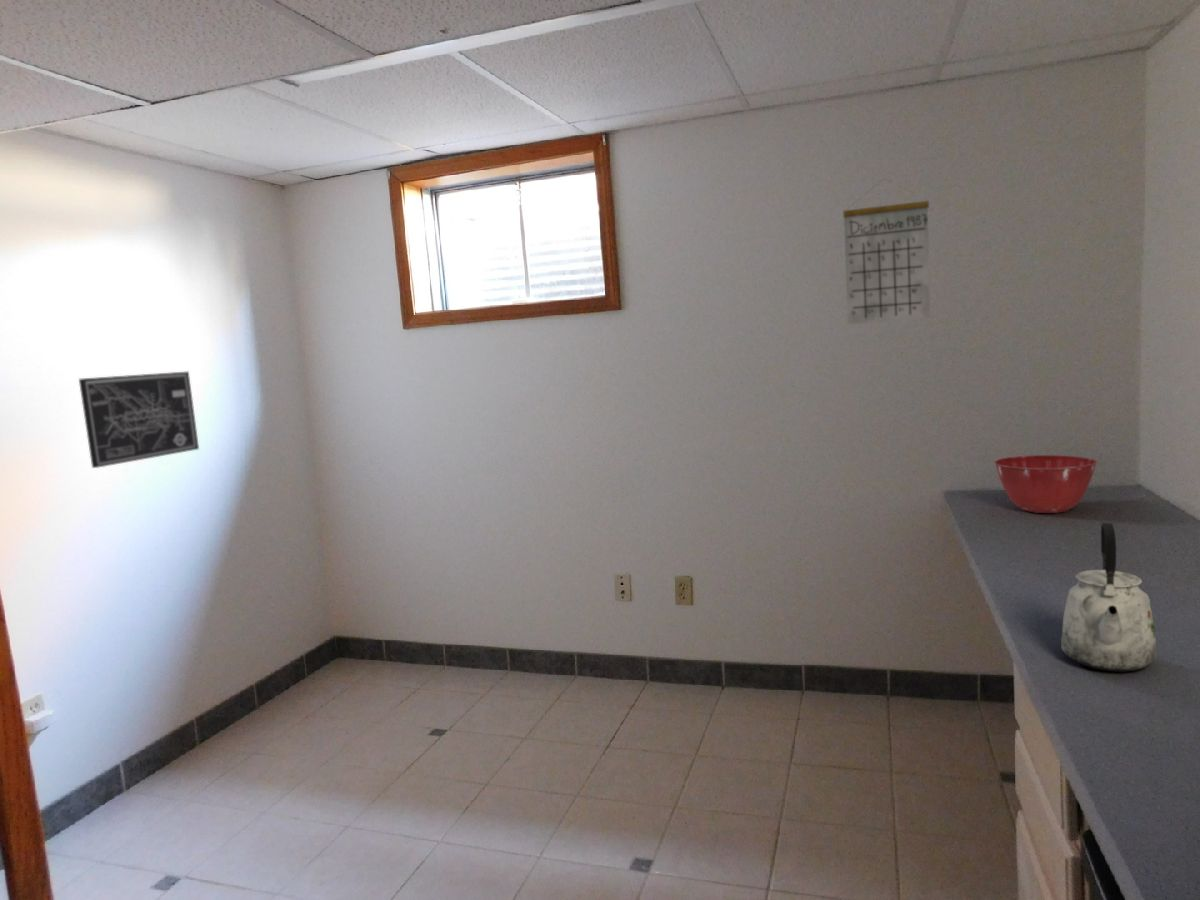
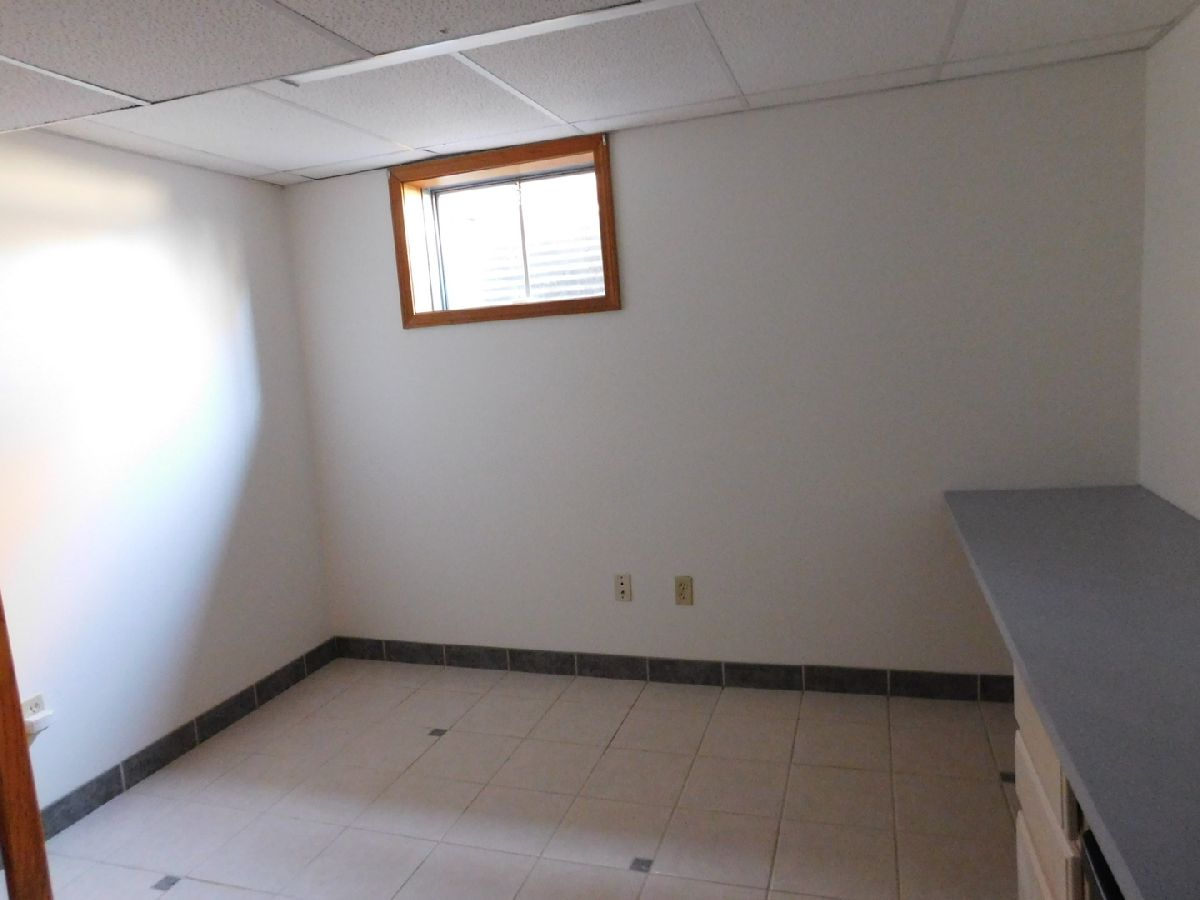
- wall art [78,370,200,469]
- calendar [842,177,931,325]
- mixing bowl [993,454,1098,514]
- kettle [1060,522,1158,673]
